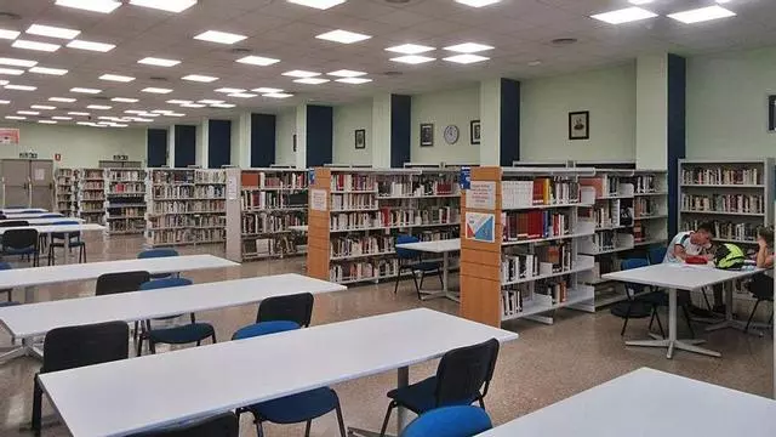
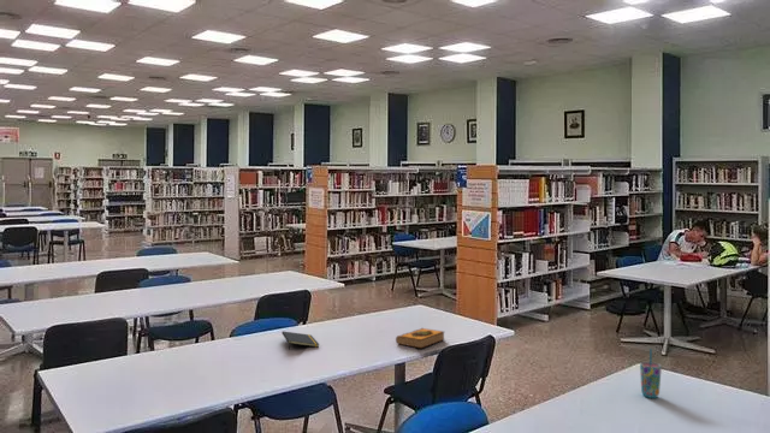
+ hardback book [395,327,445,349]
+ cup [639,348,663,399]
+ notepad [280,330,320,351]
